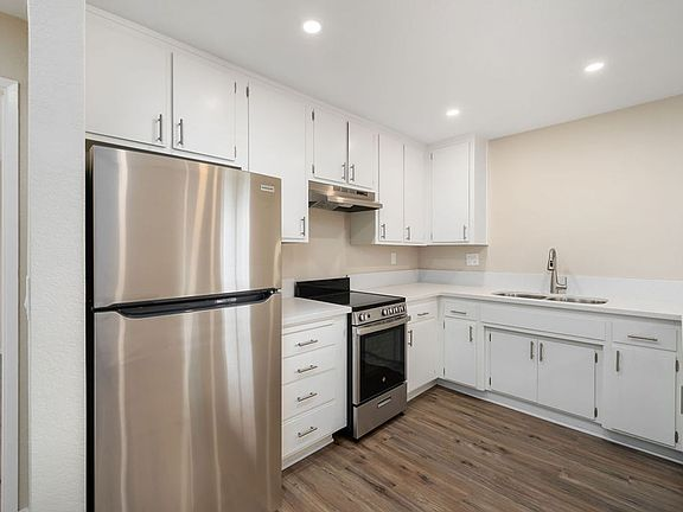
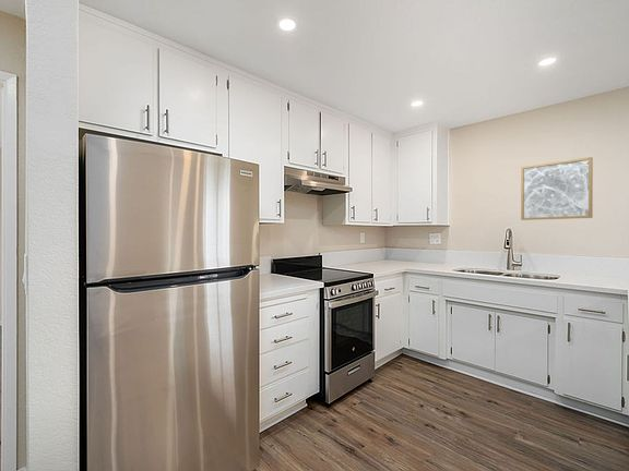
+ wall art [520,156,594,221]
